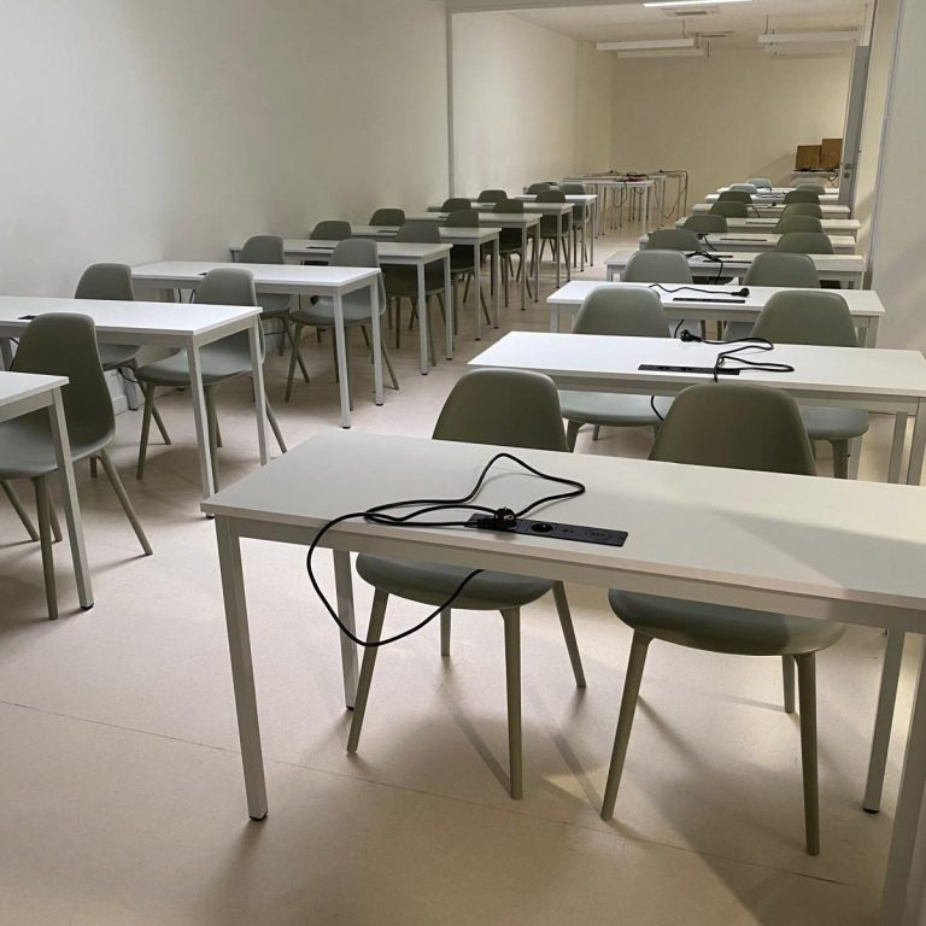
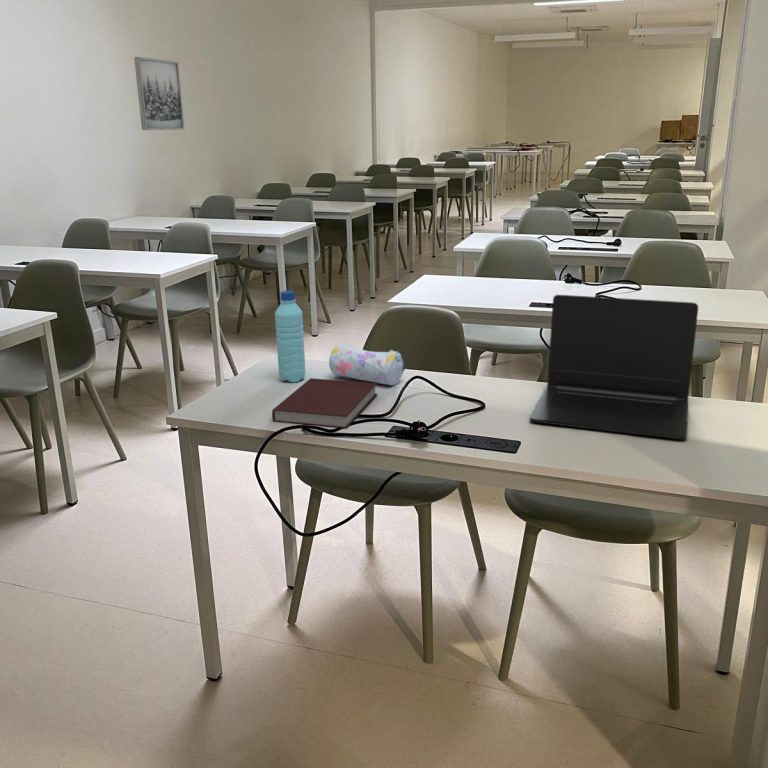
+ notebook [271,377,378,429]
+ laptop [529,294,699,440]
+ water bottle [274,290,306,383]
+ wall art [133,56,185,131]
+ pencil case [328,342,406,386]
